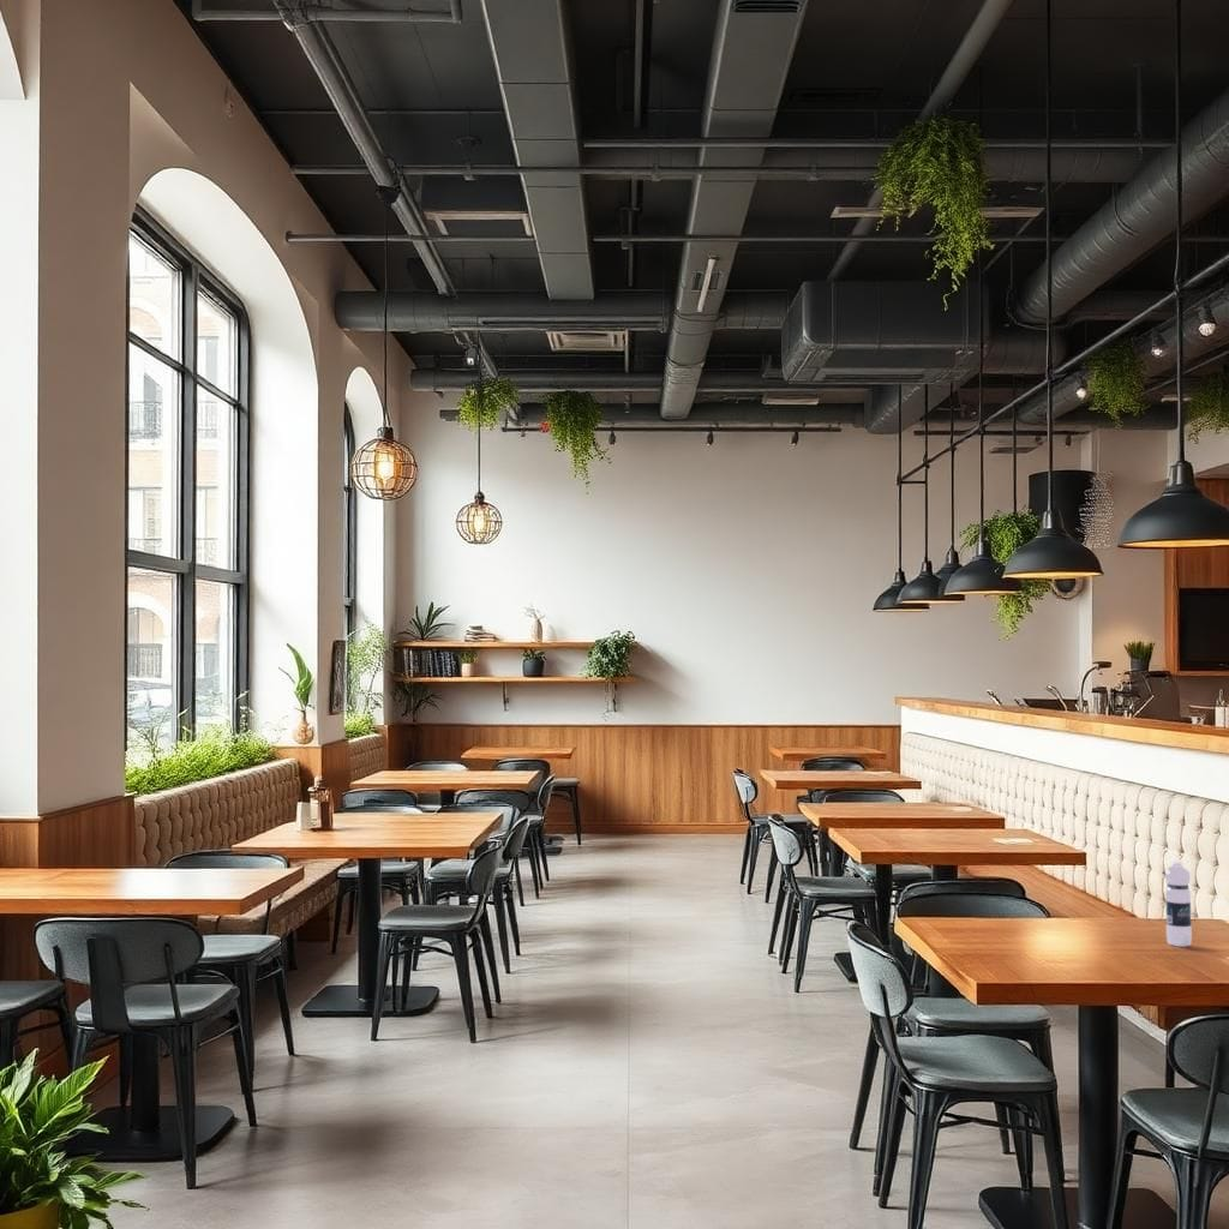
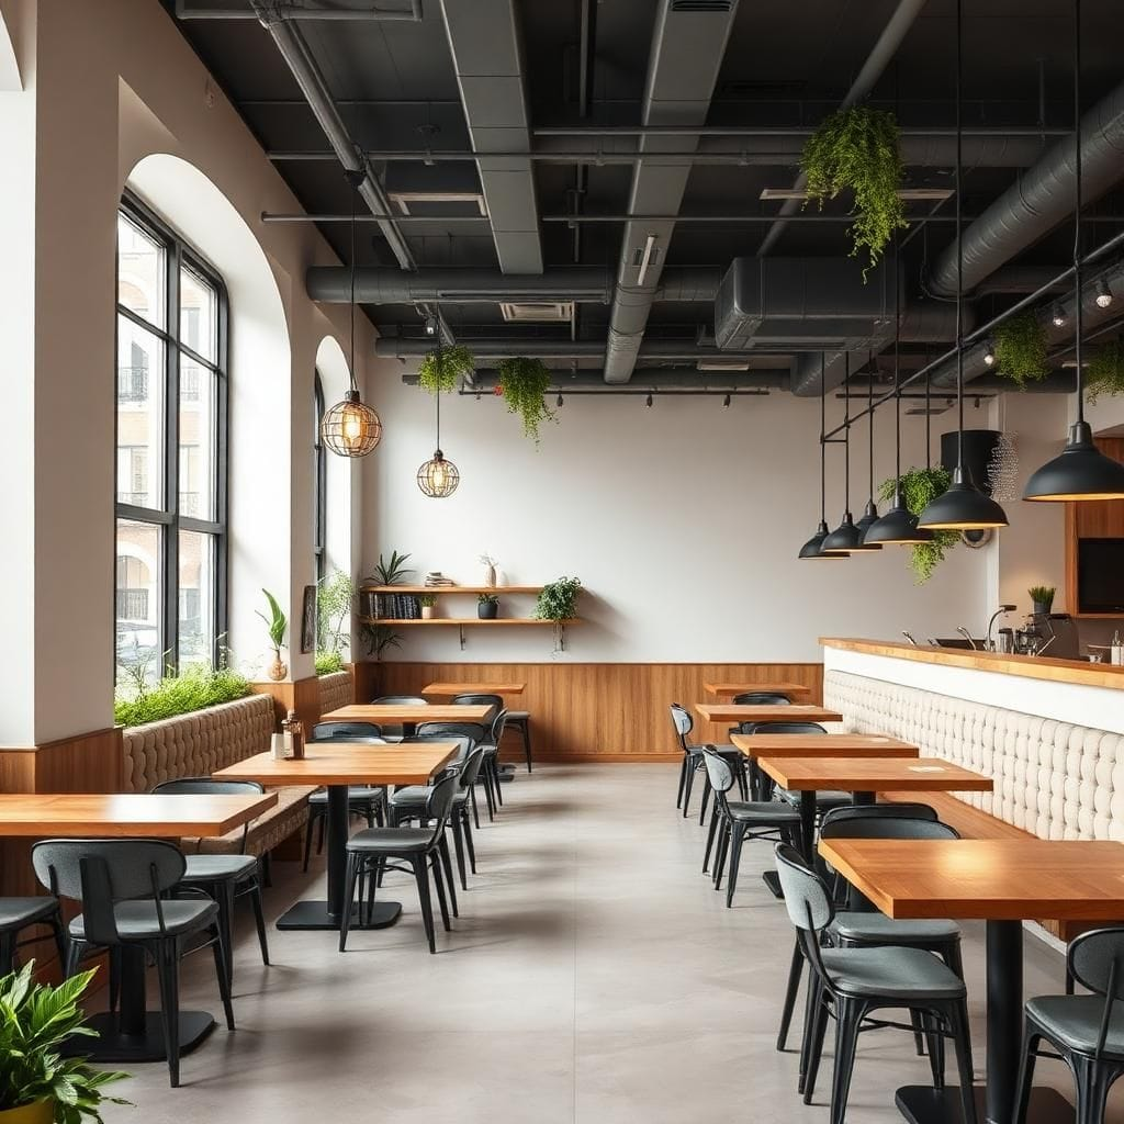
- water bottle [1164,858,1193,947]
